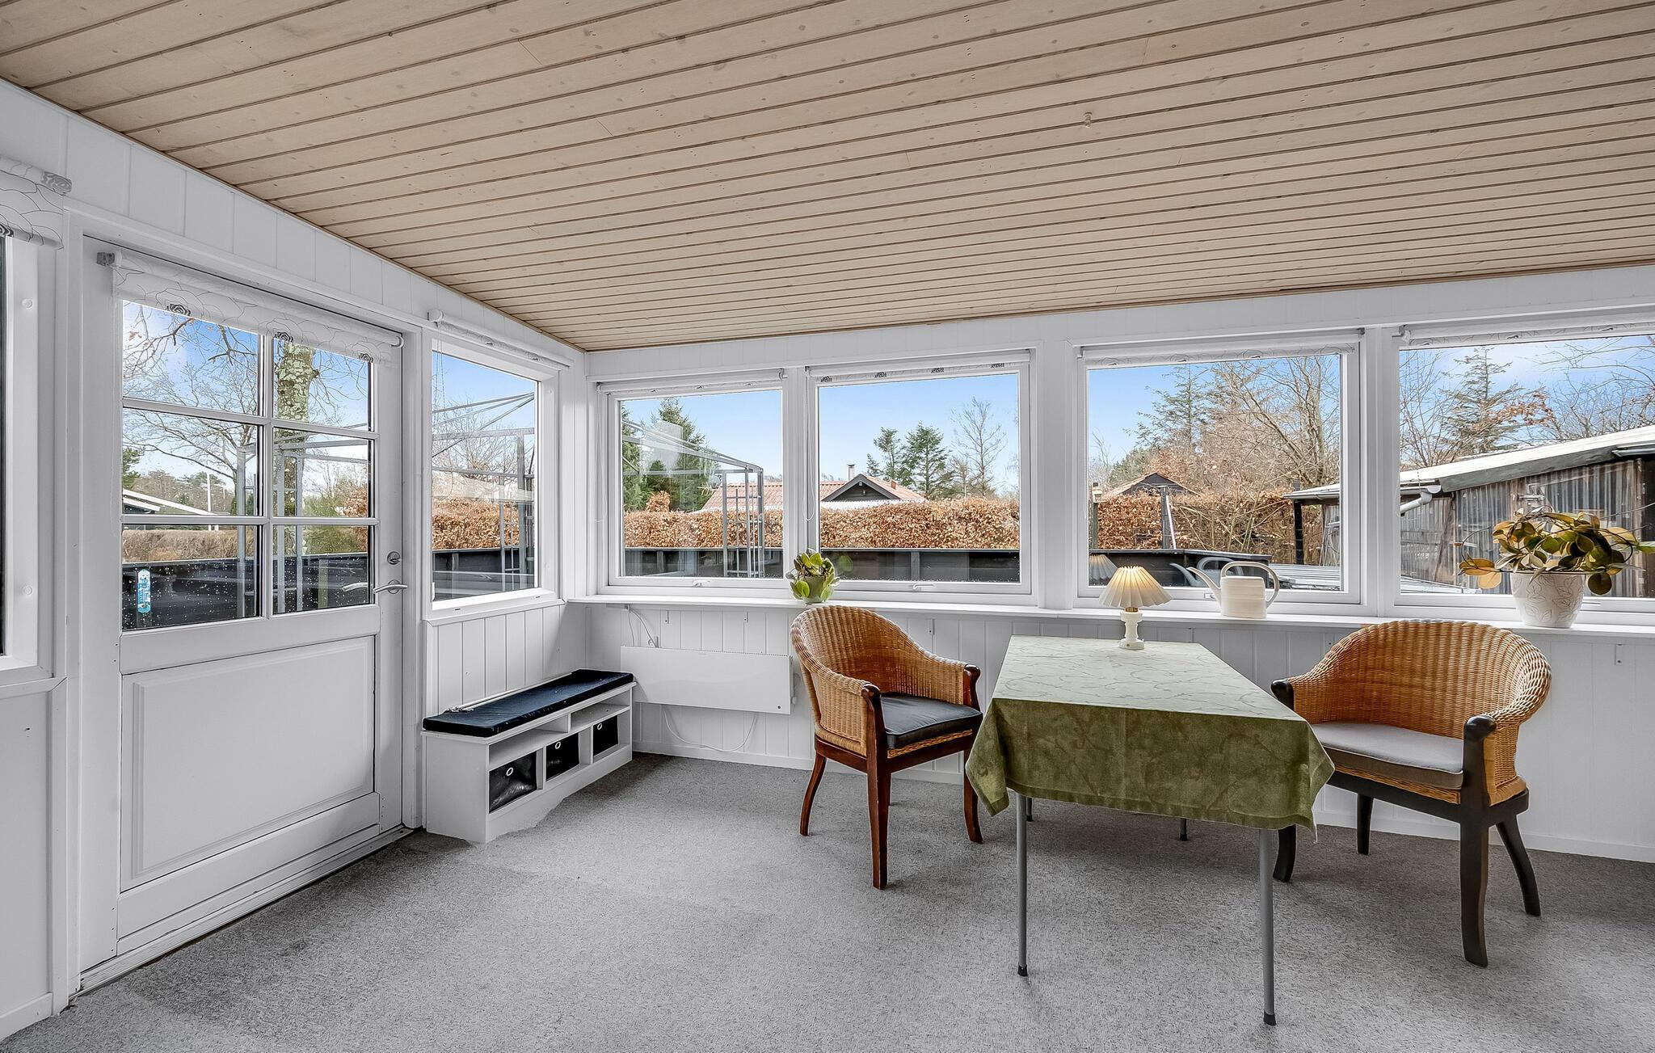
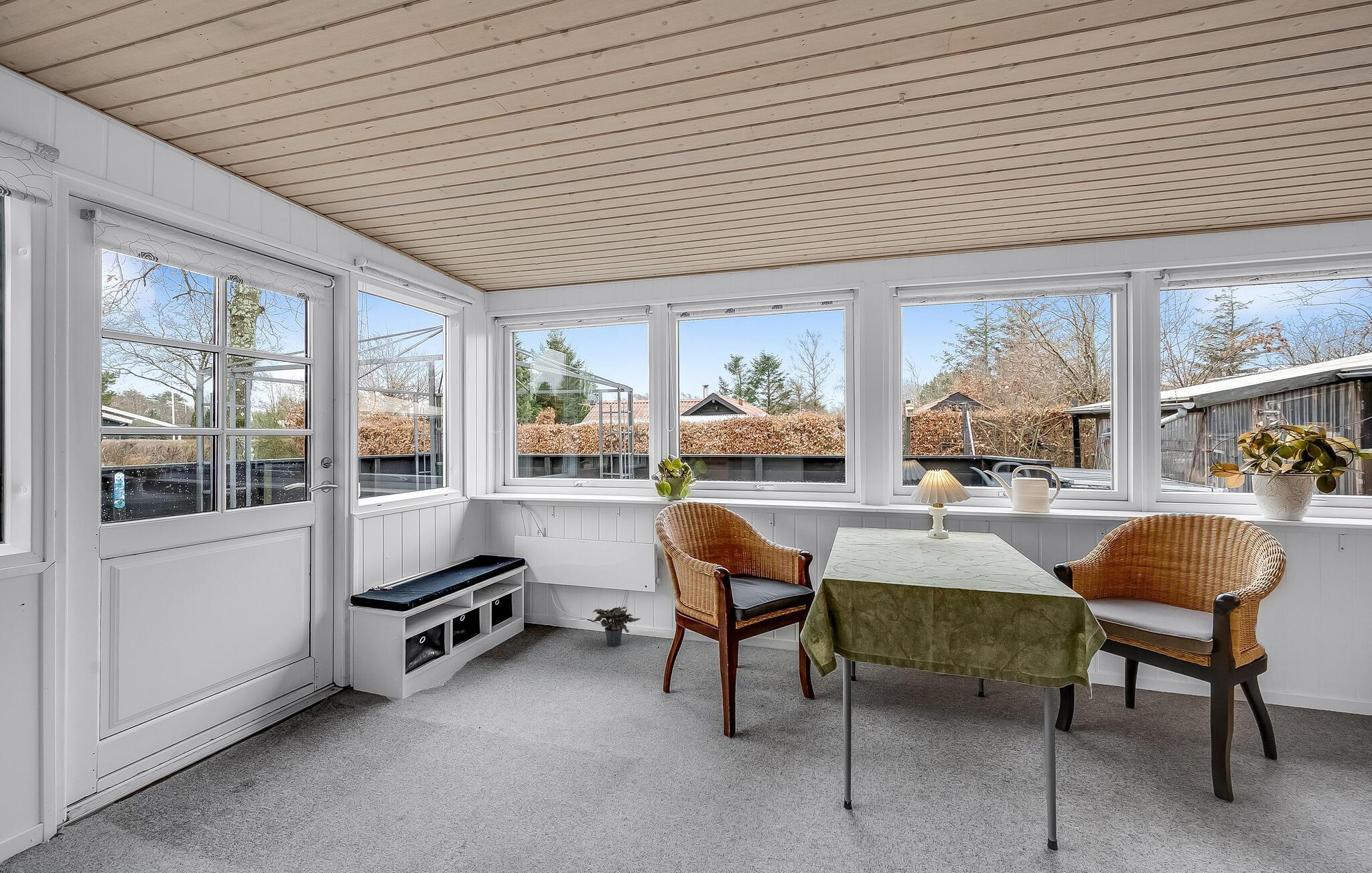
+ potted plant [586,606,641,647]
